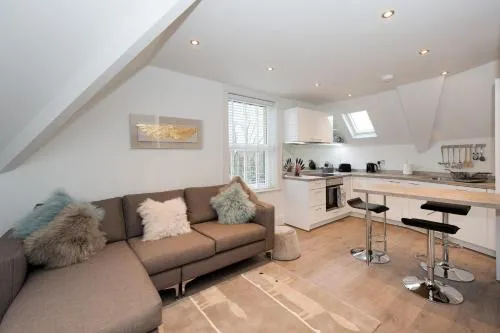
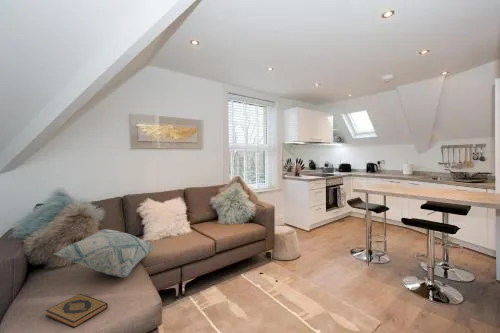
+ decorative pillow [53,228,155,278]
+ hardback book [45,293,109,329]
